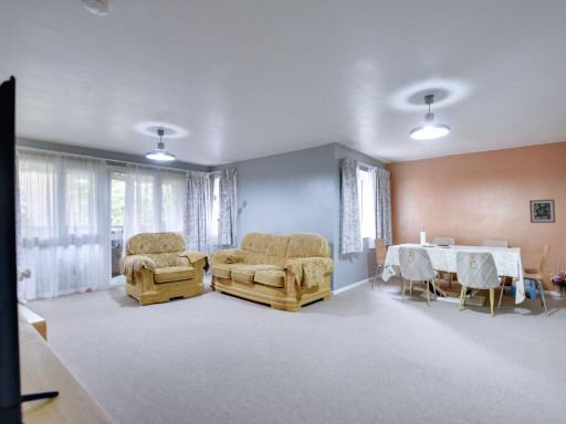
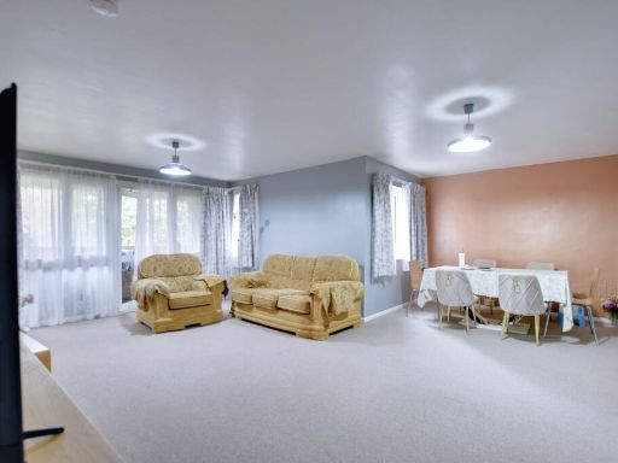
- wall art [528,199,556,224]
